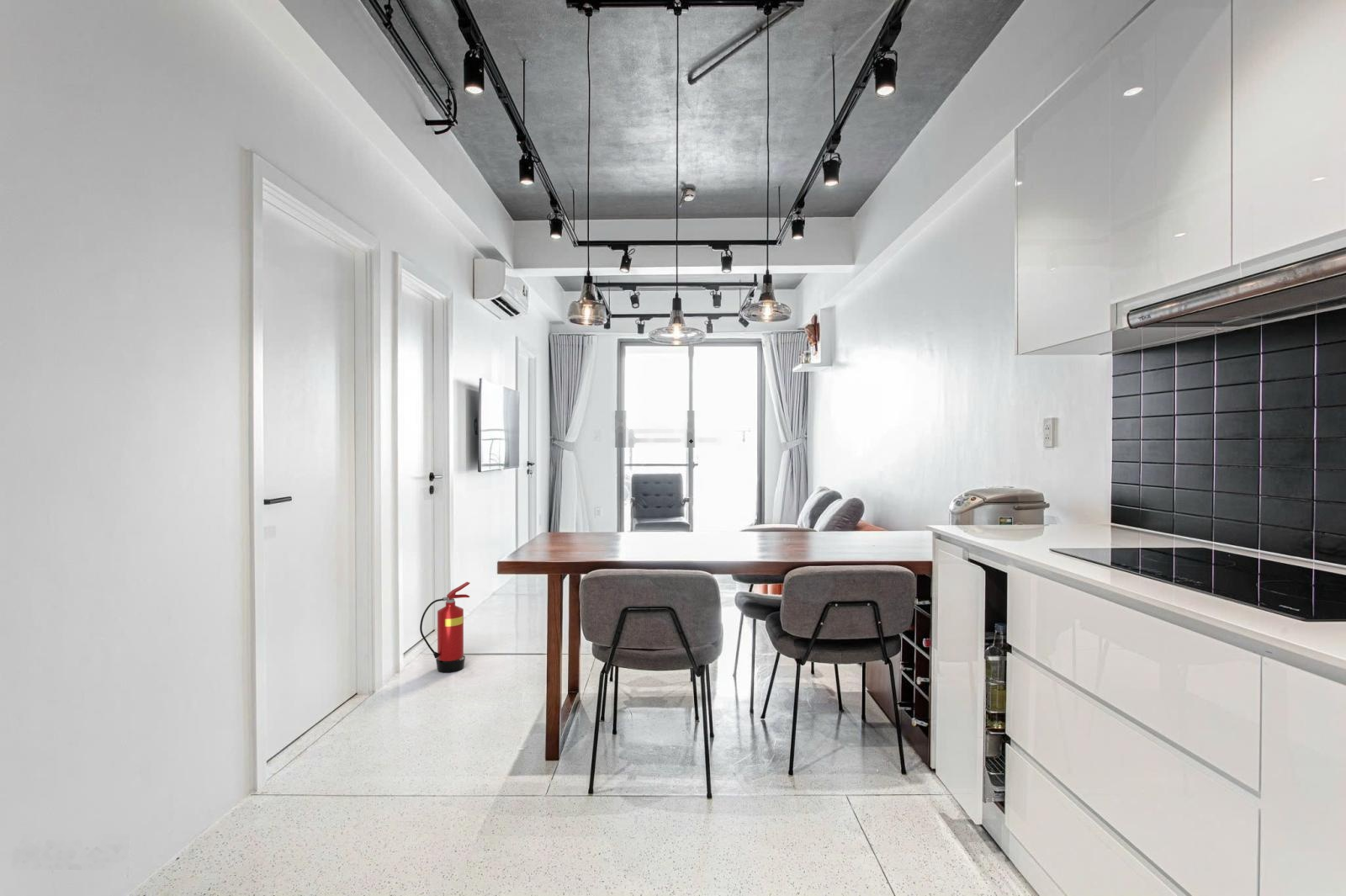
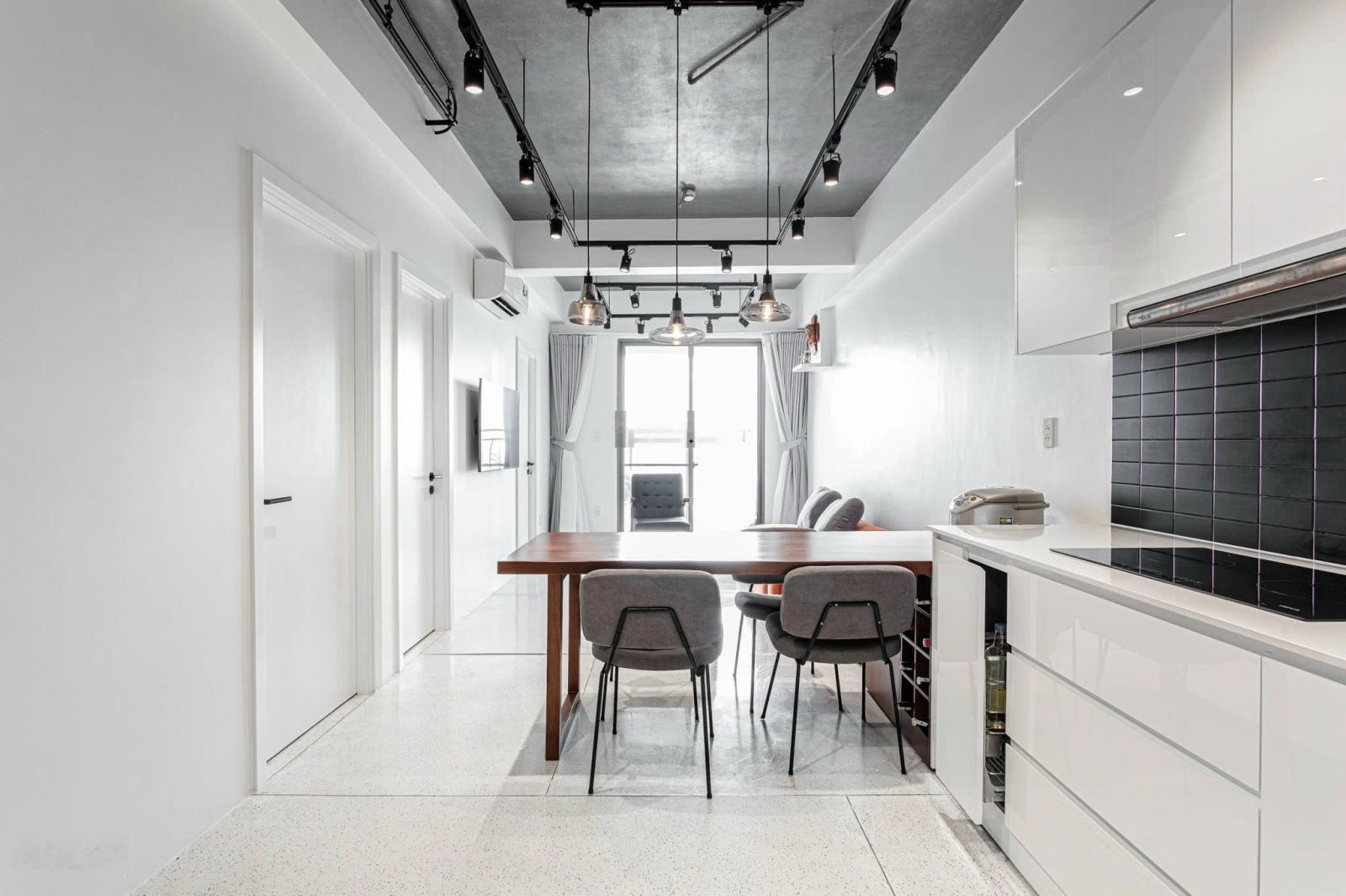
- fire extinguisher [419,581,471,674]
